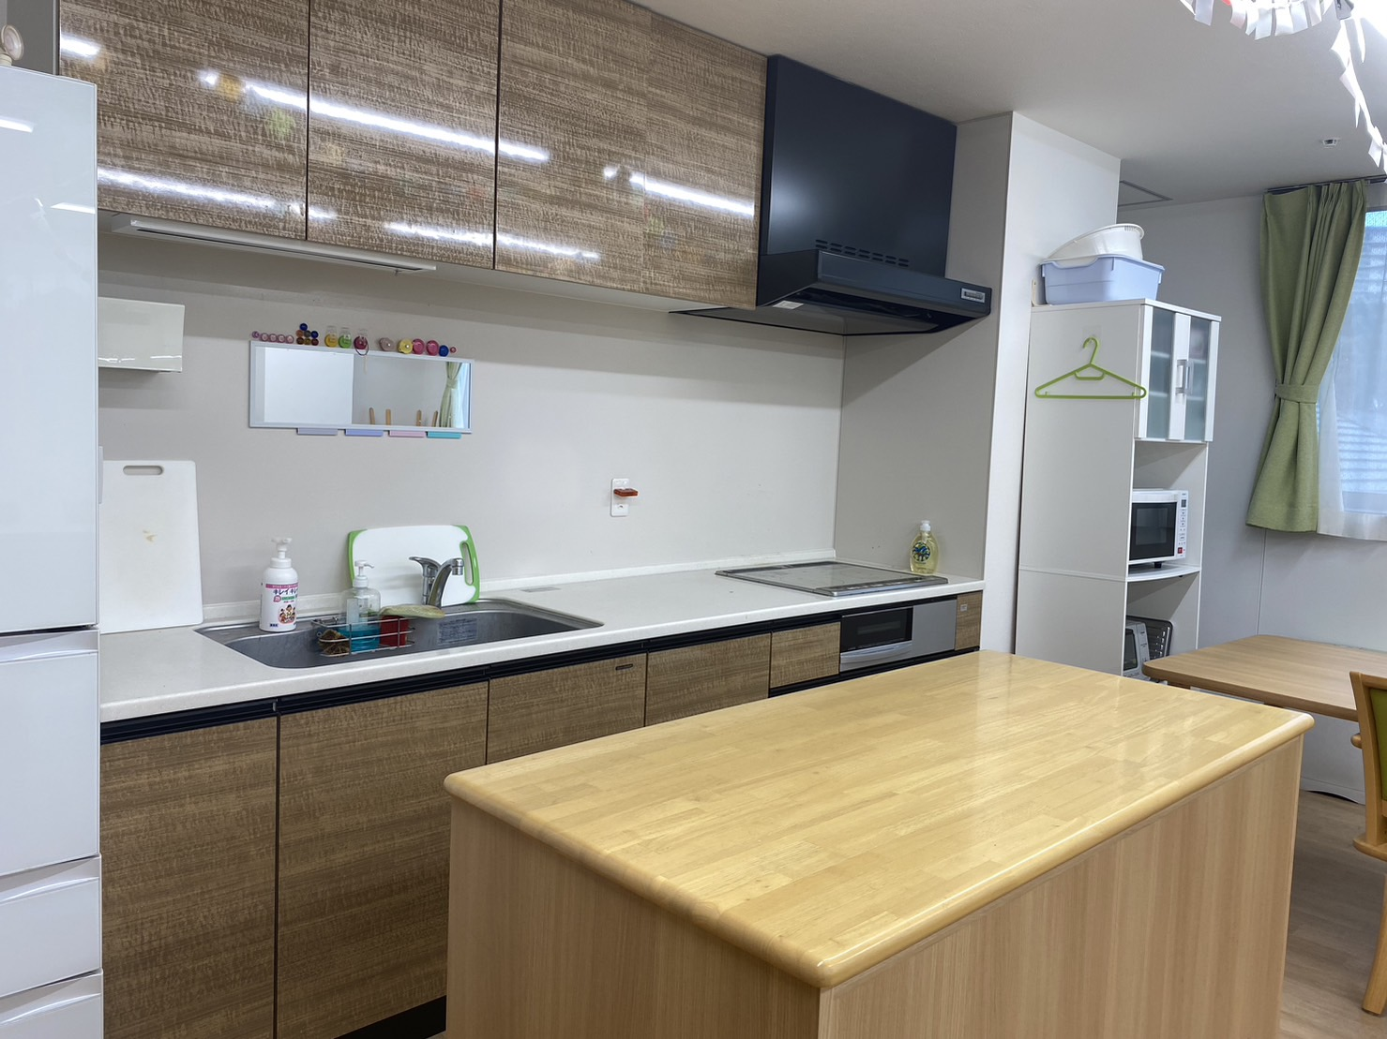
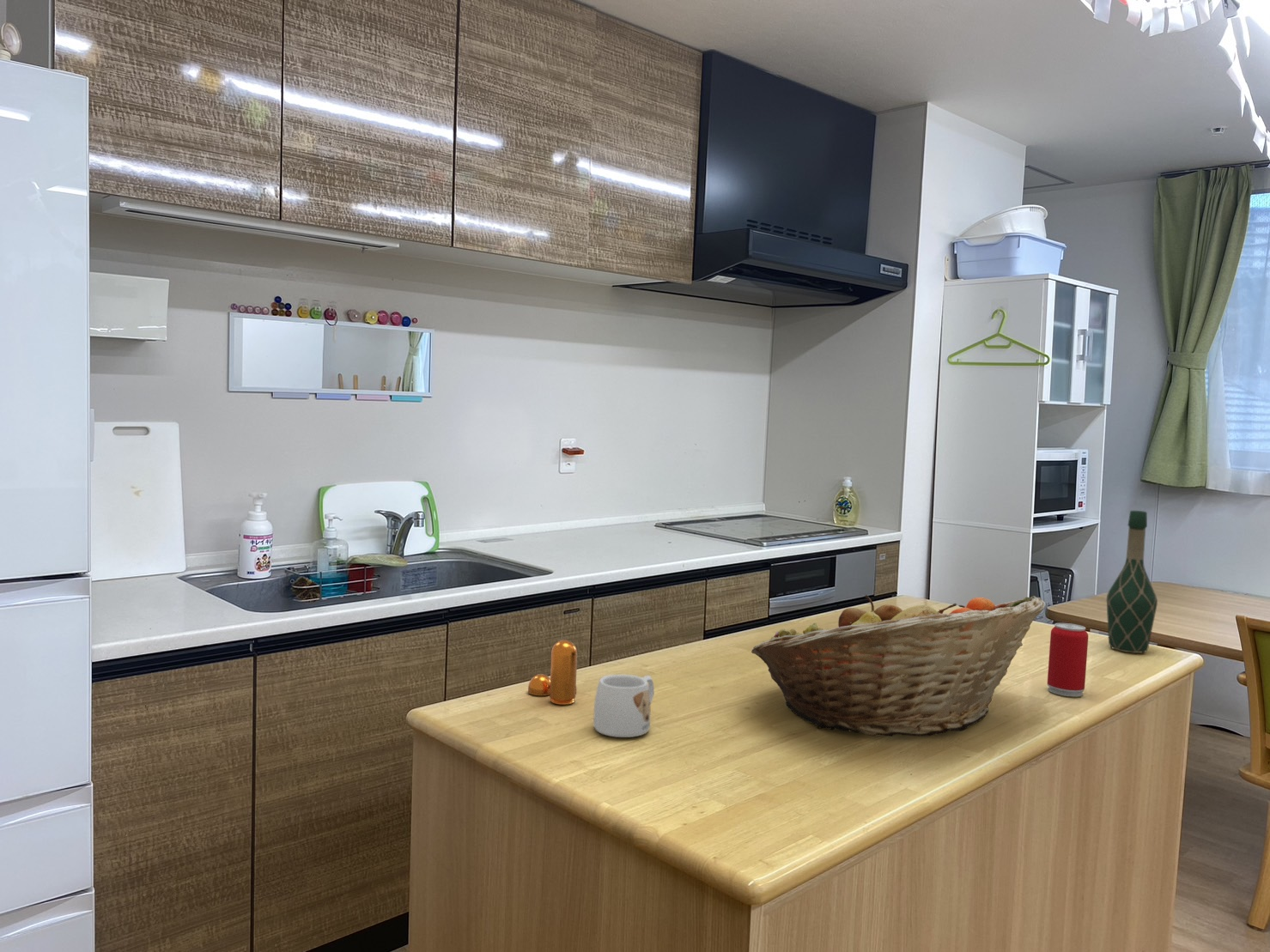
+ wine bottle [1106,510,1158,654]
+ beverage can [1047,622,1089,697]
+ pepper shaker [527,640,578,705]
+ fruit basket [750,594,1047,737]
+ mug [592,674,655,738]
